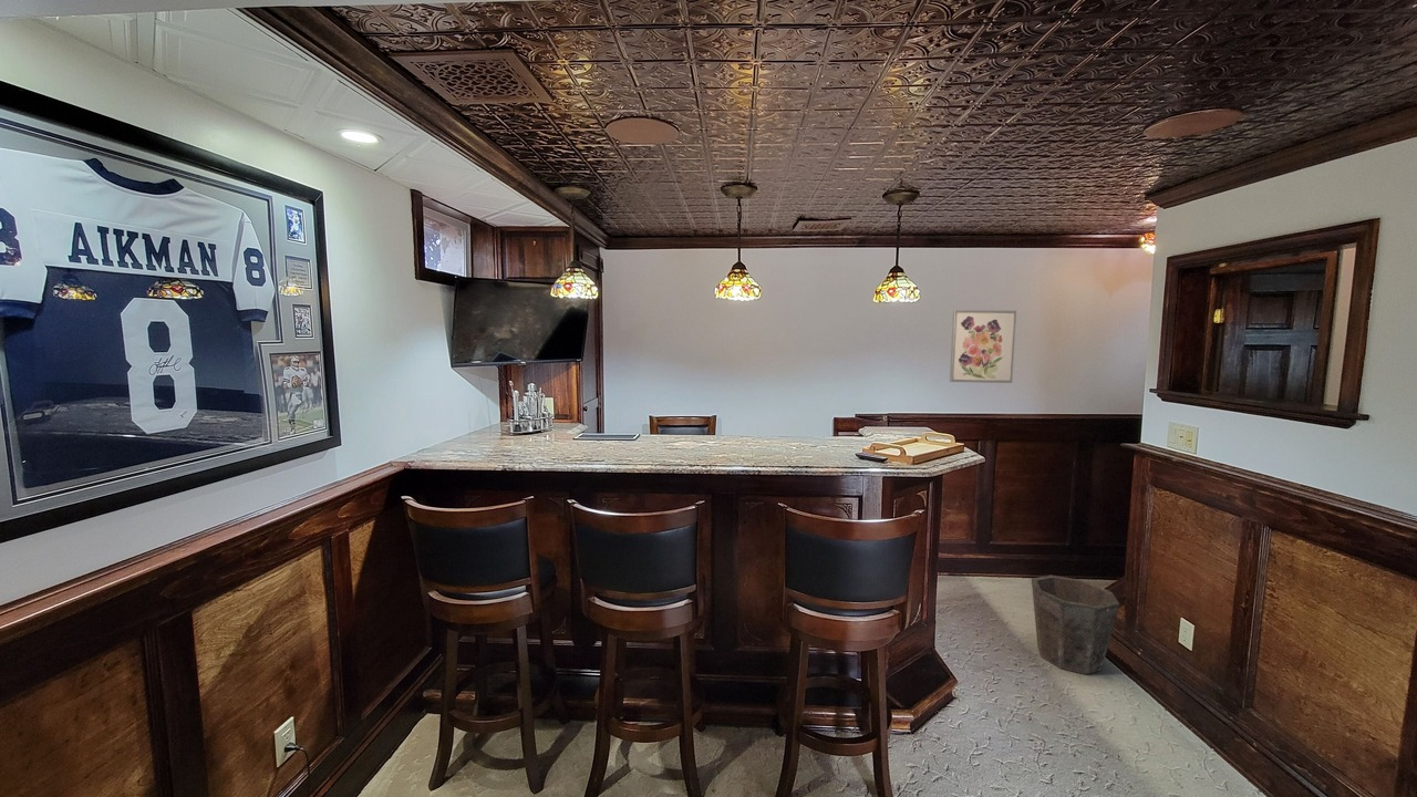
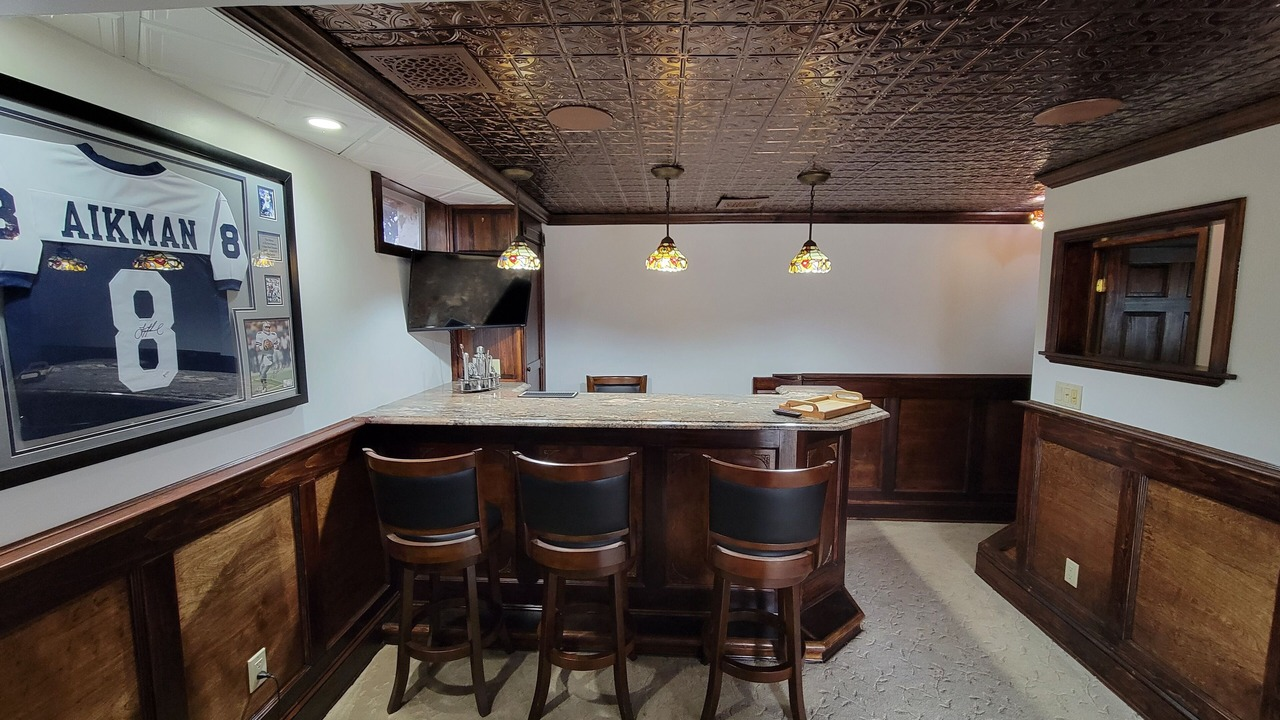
- waste bin [1031,575,1120,675]
- wall art [949,309,1017,384]
